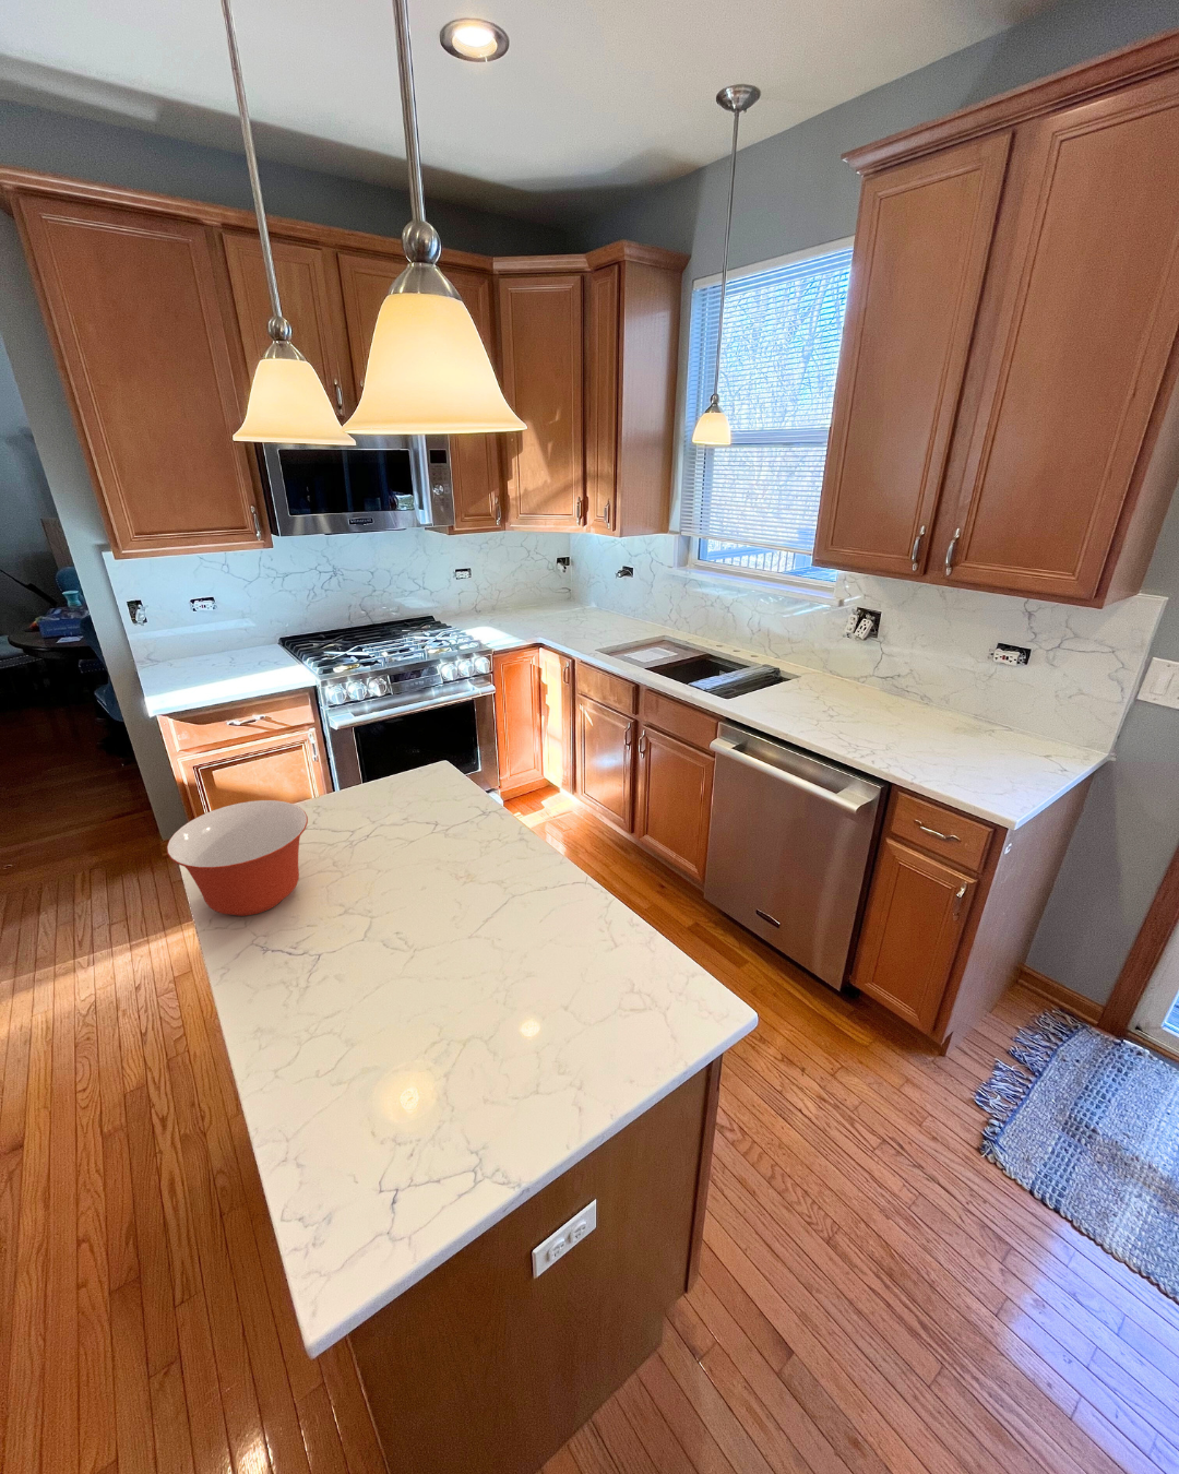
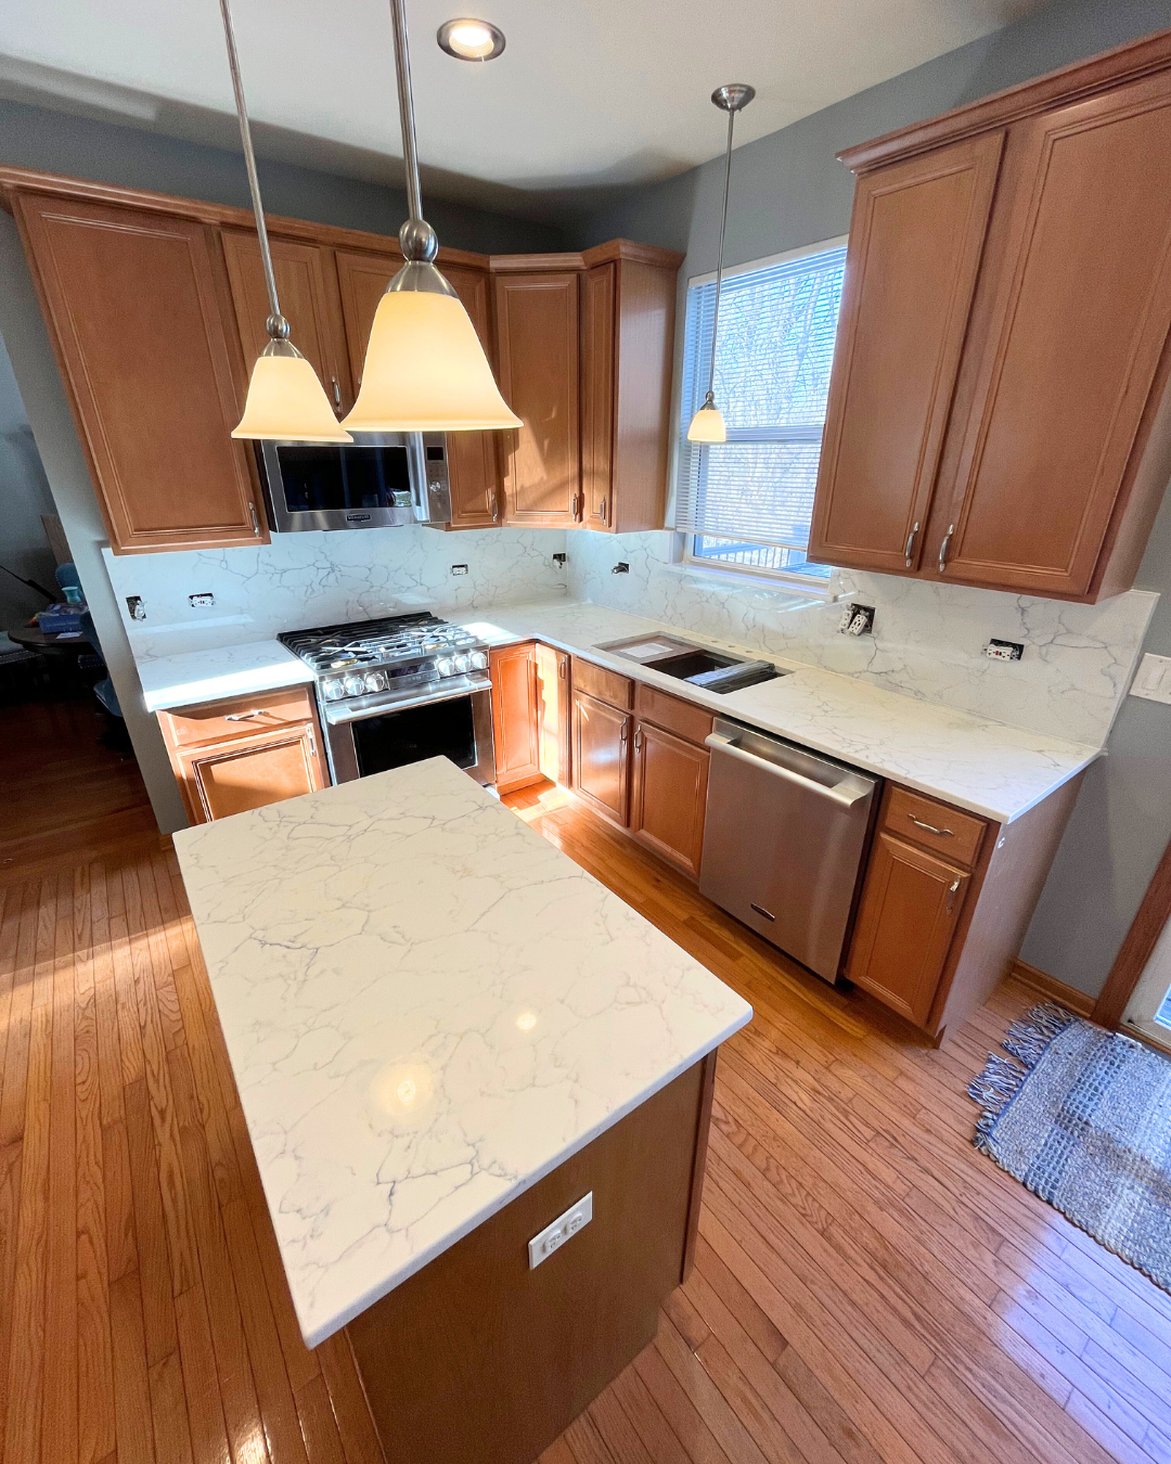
- mixing bowl [166,799,309,917]
